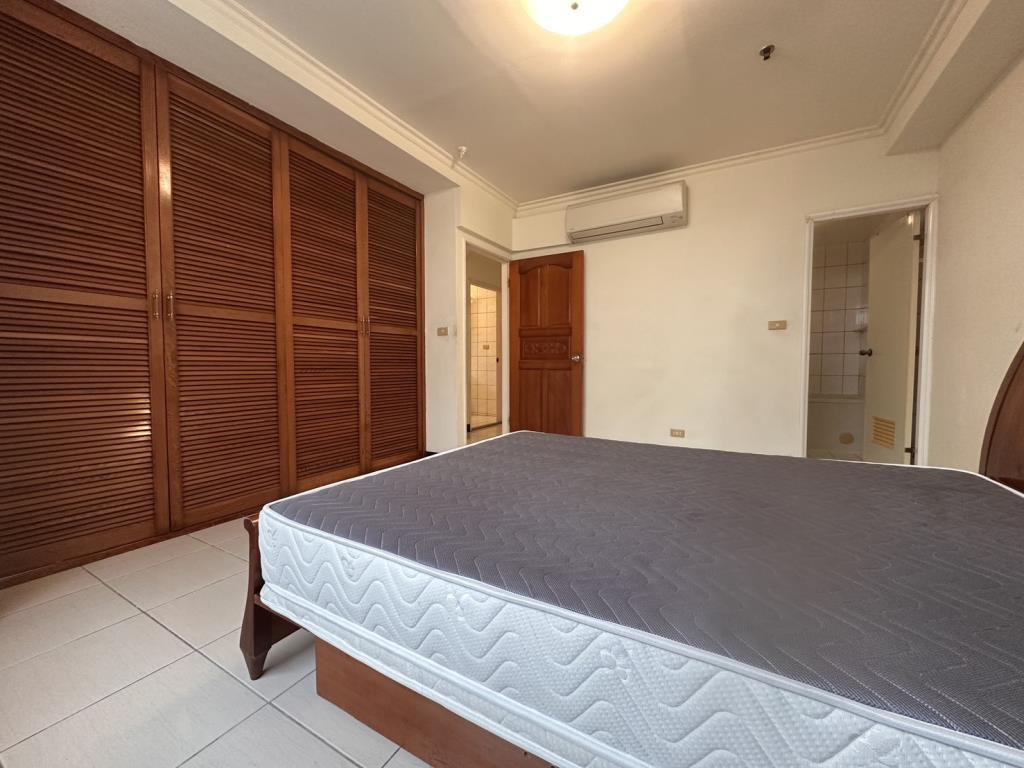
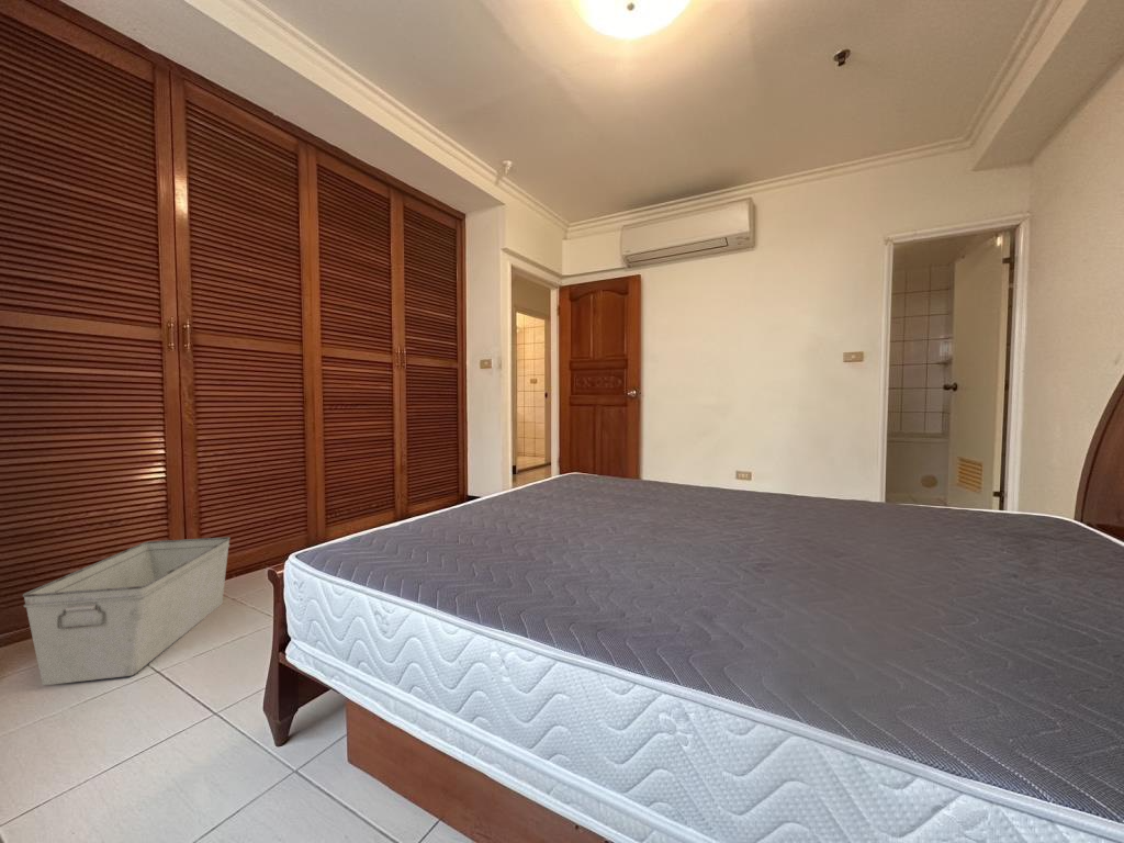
+ storage bin [21,536,232,686]
